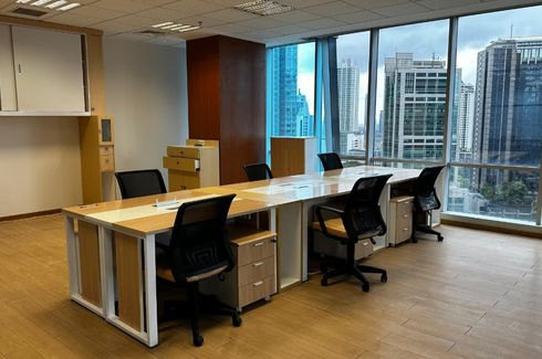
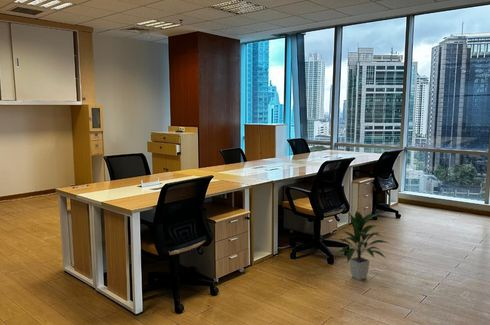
+ indoor plant [335,209,389,281]
